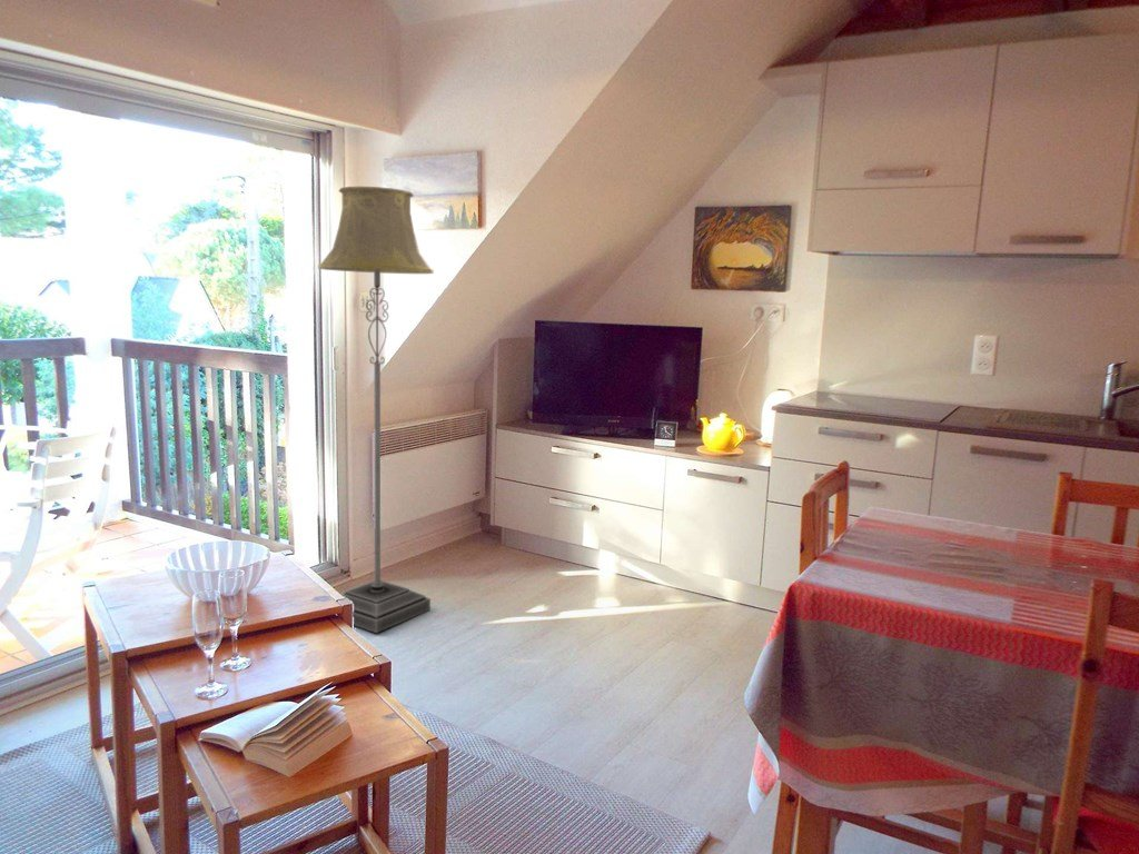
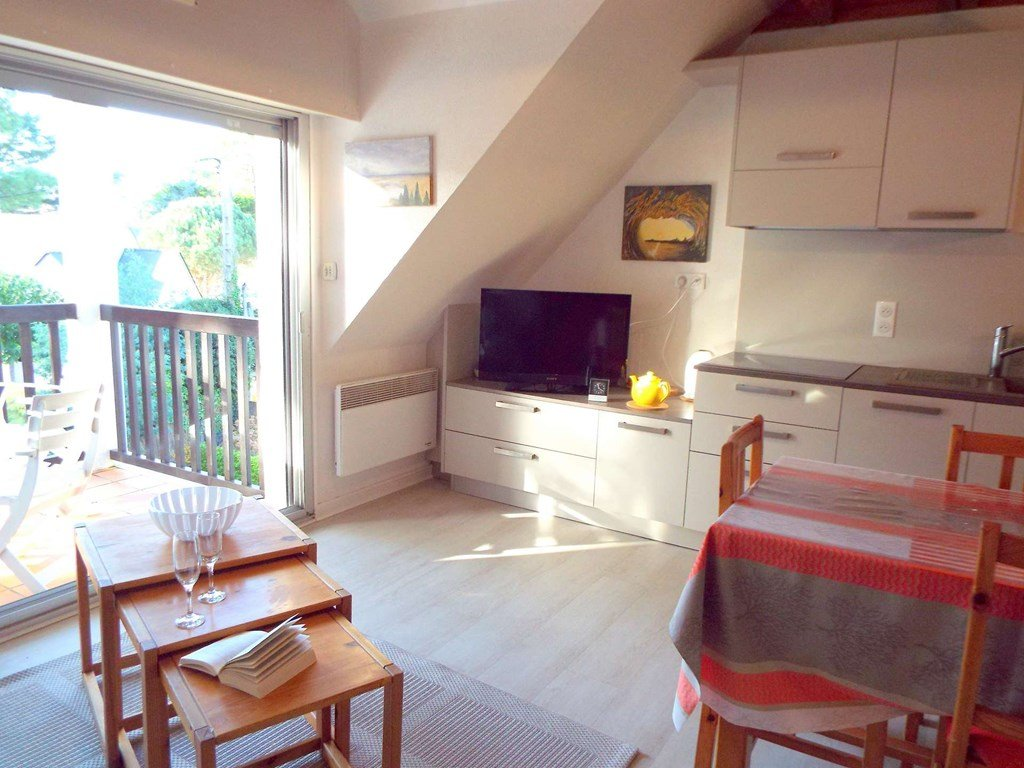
- floor lamp [317,186,435,634]
